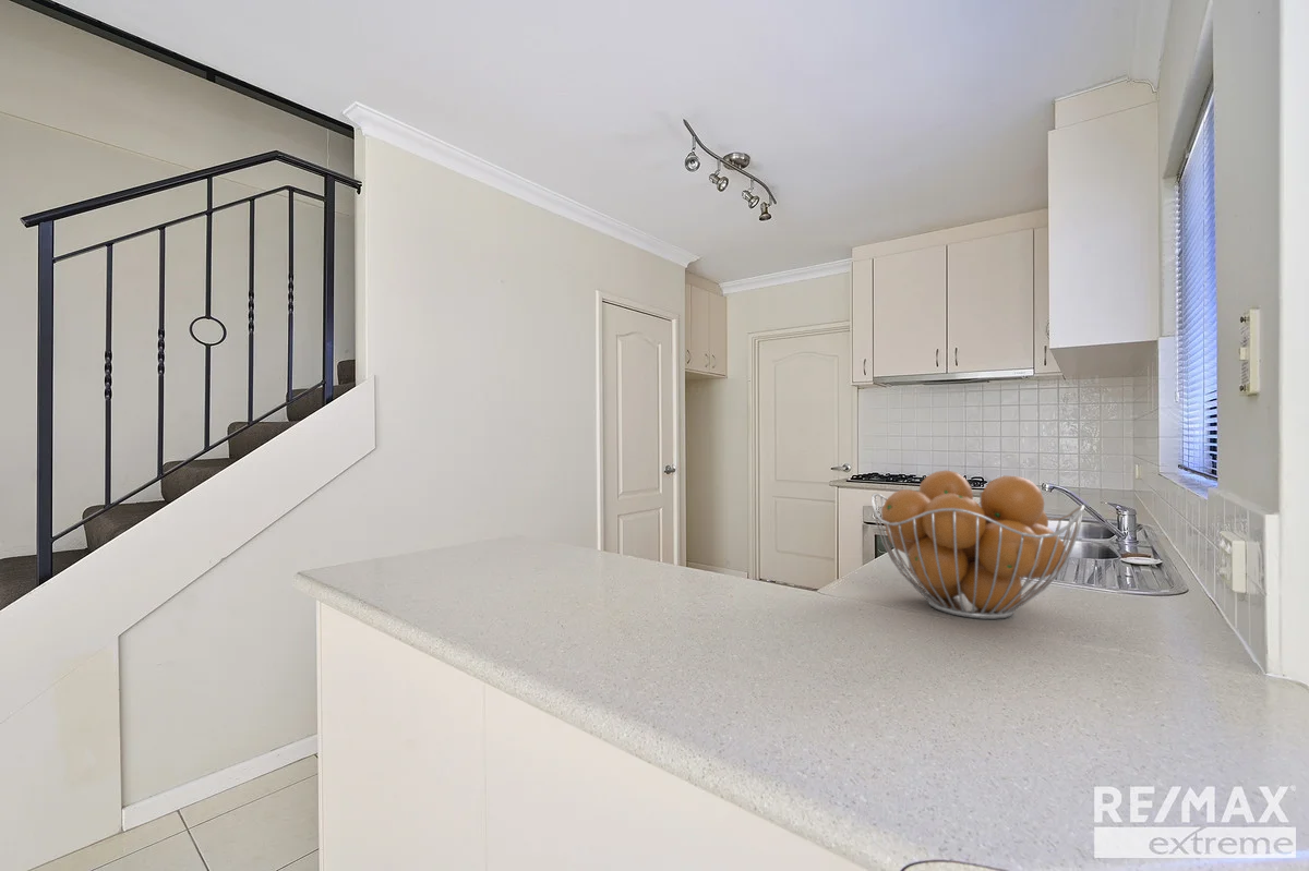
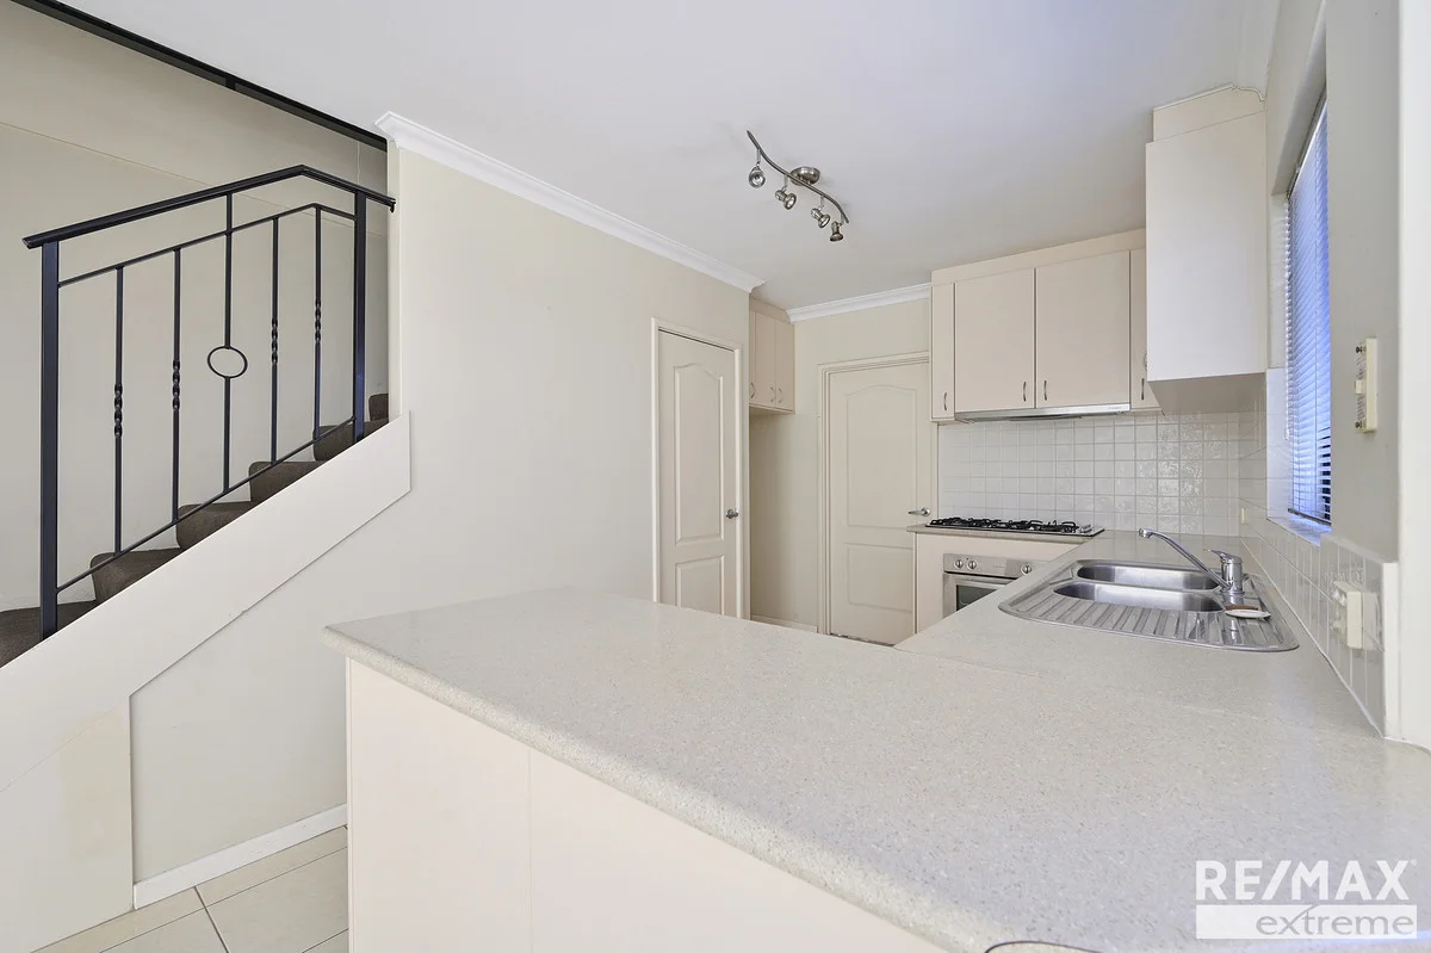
- fruit basket [870,469,1085,620]
